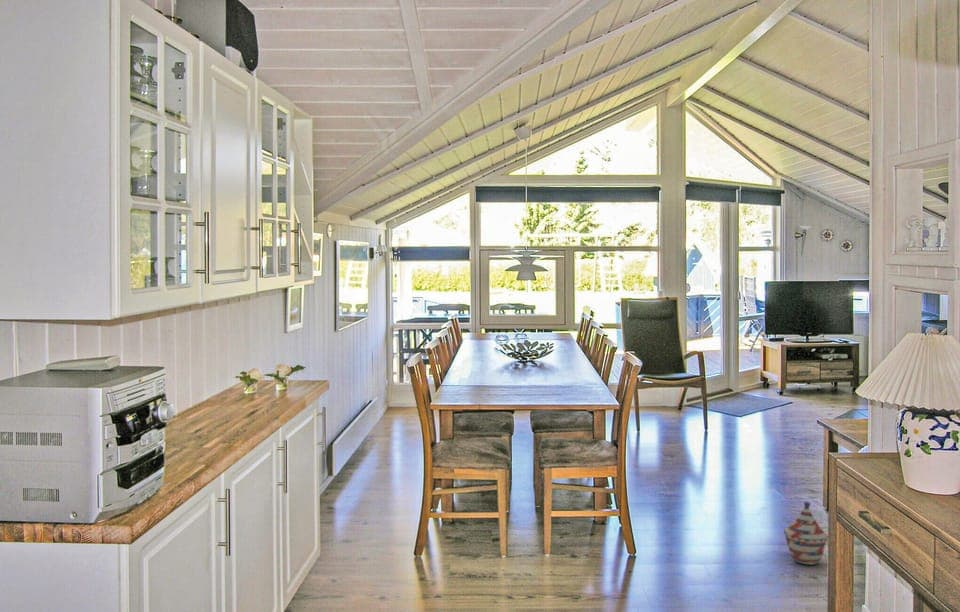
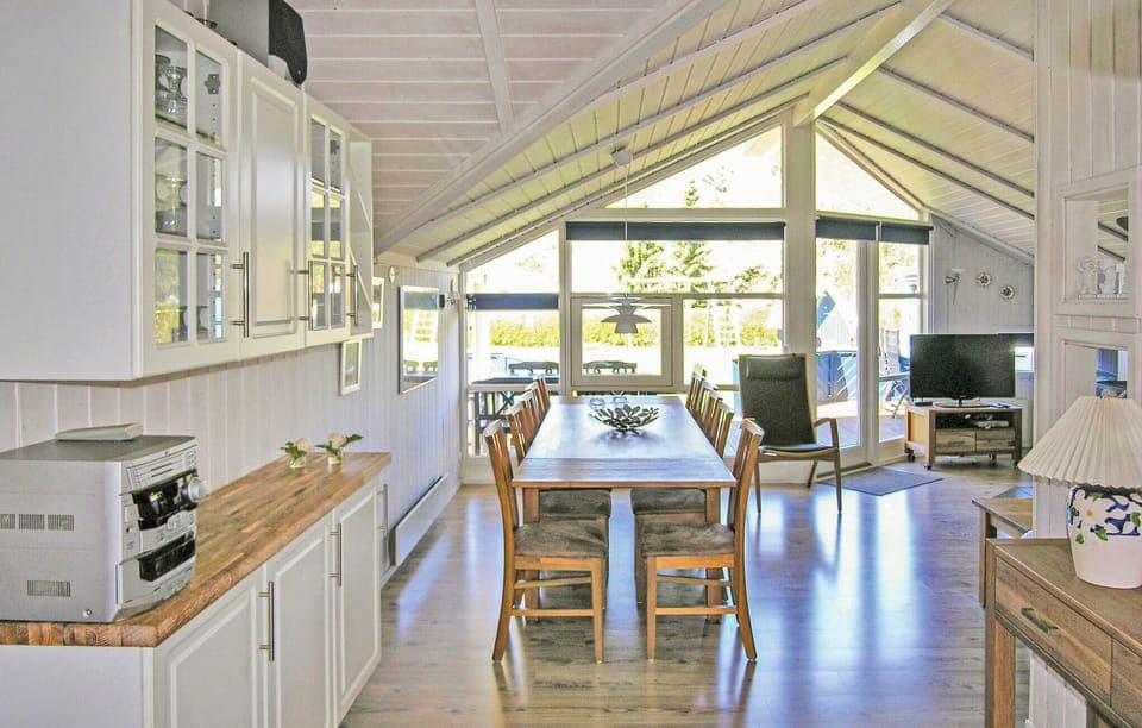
- woven basket [783,501,829,566]
